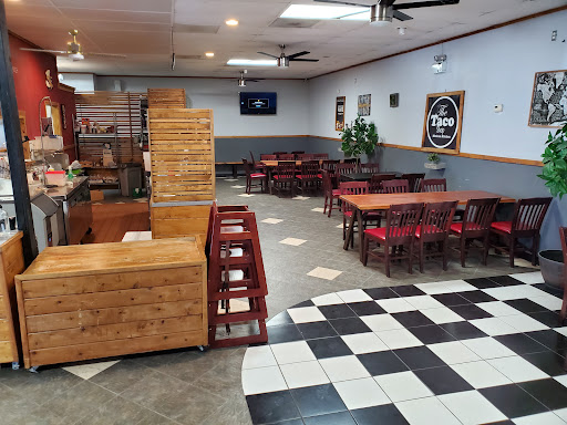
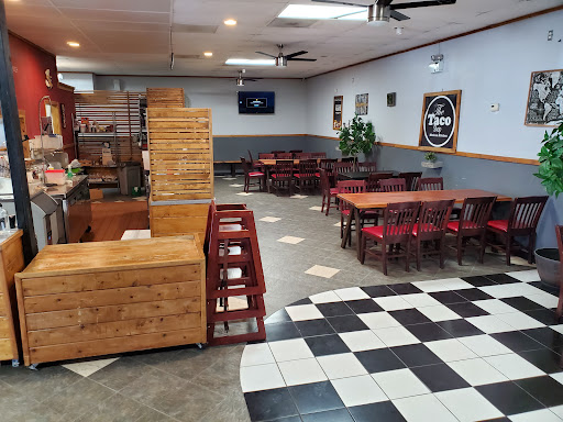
- electric fan [19,29,128,63]
